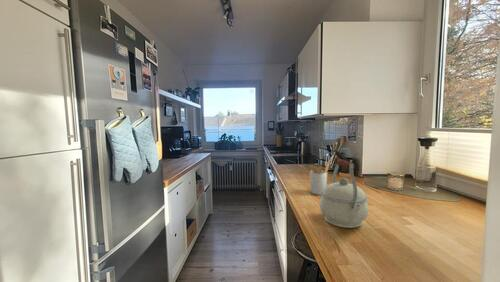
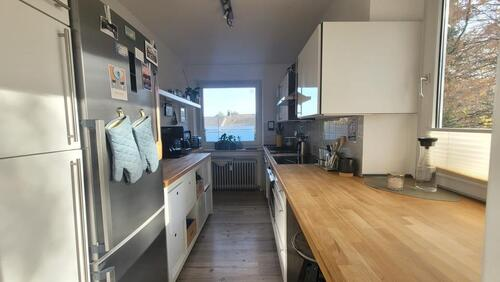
- utensil holder [305,161,331,196]
- kettle [319,157,370,229]
